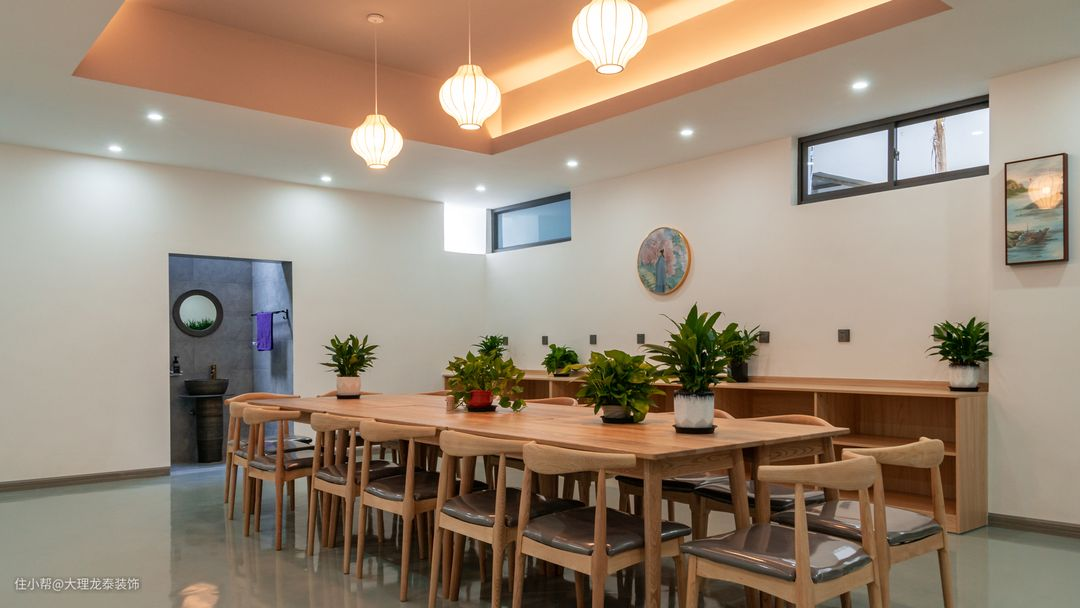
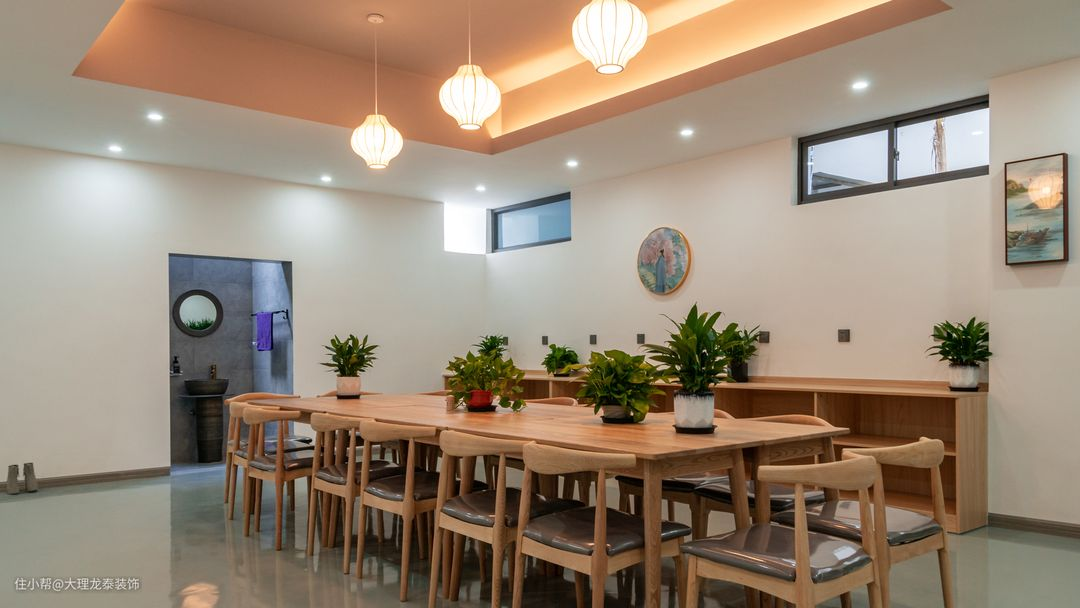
+ boots [6,462,39,496]
